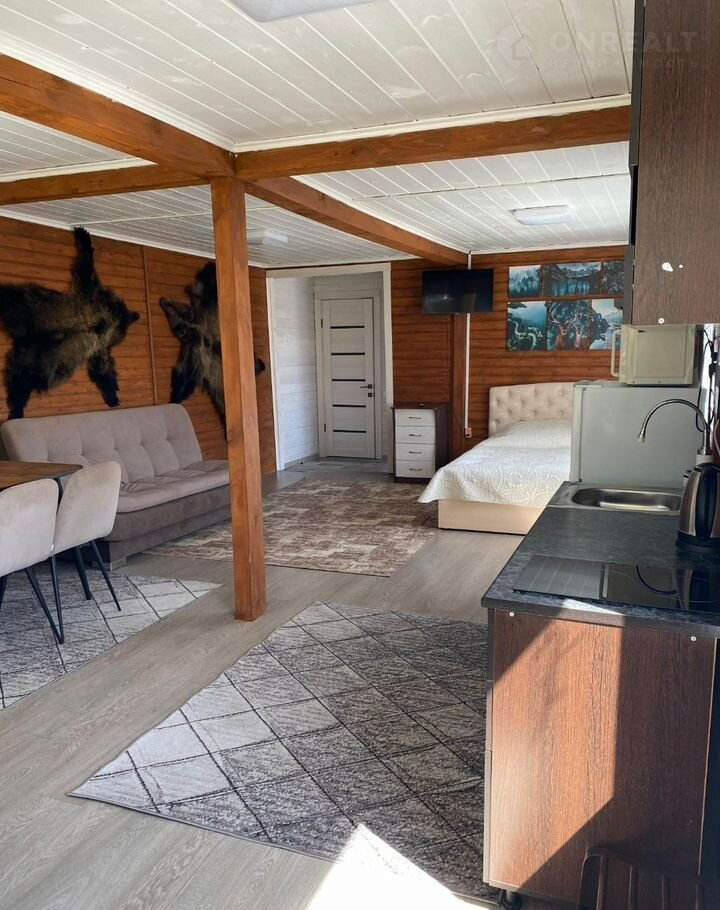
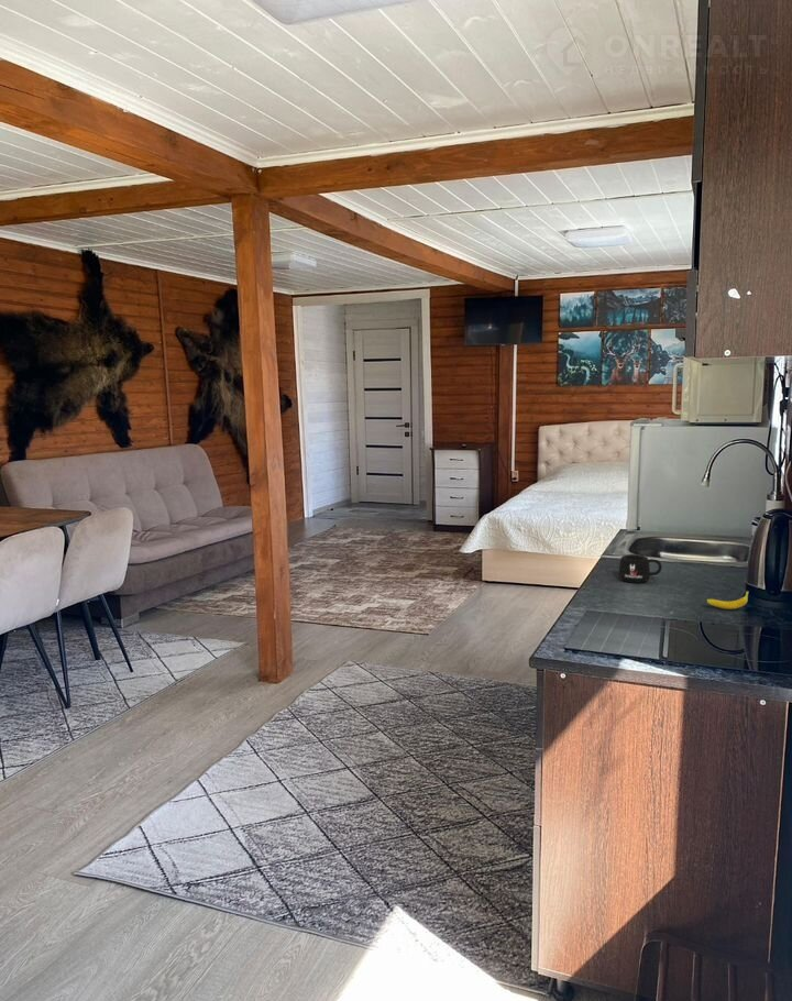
+ mug [617,553,663,584]
+ fruit [705,590,750,610]
